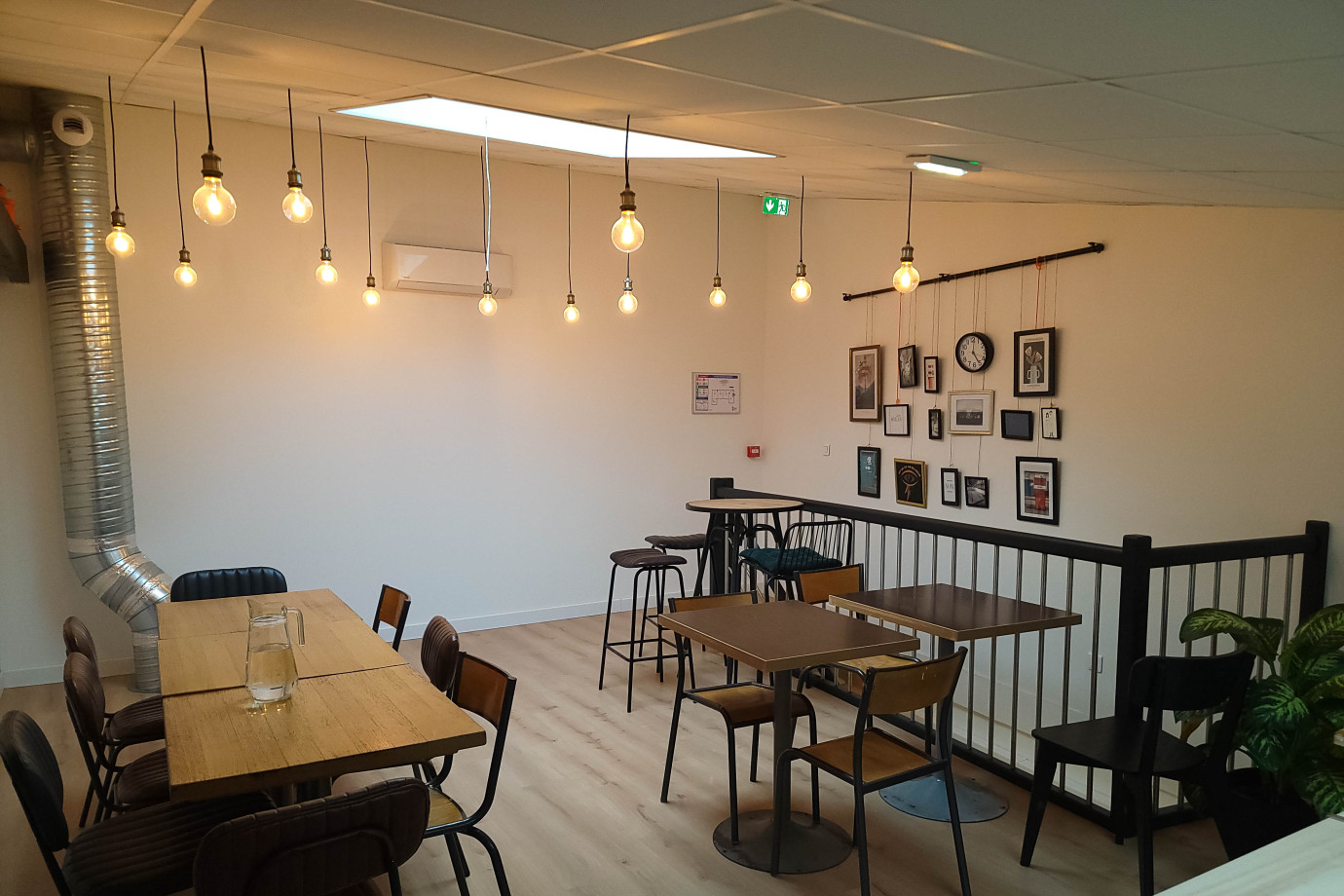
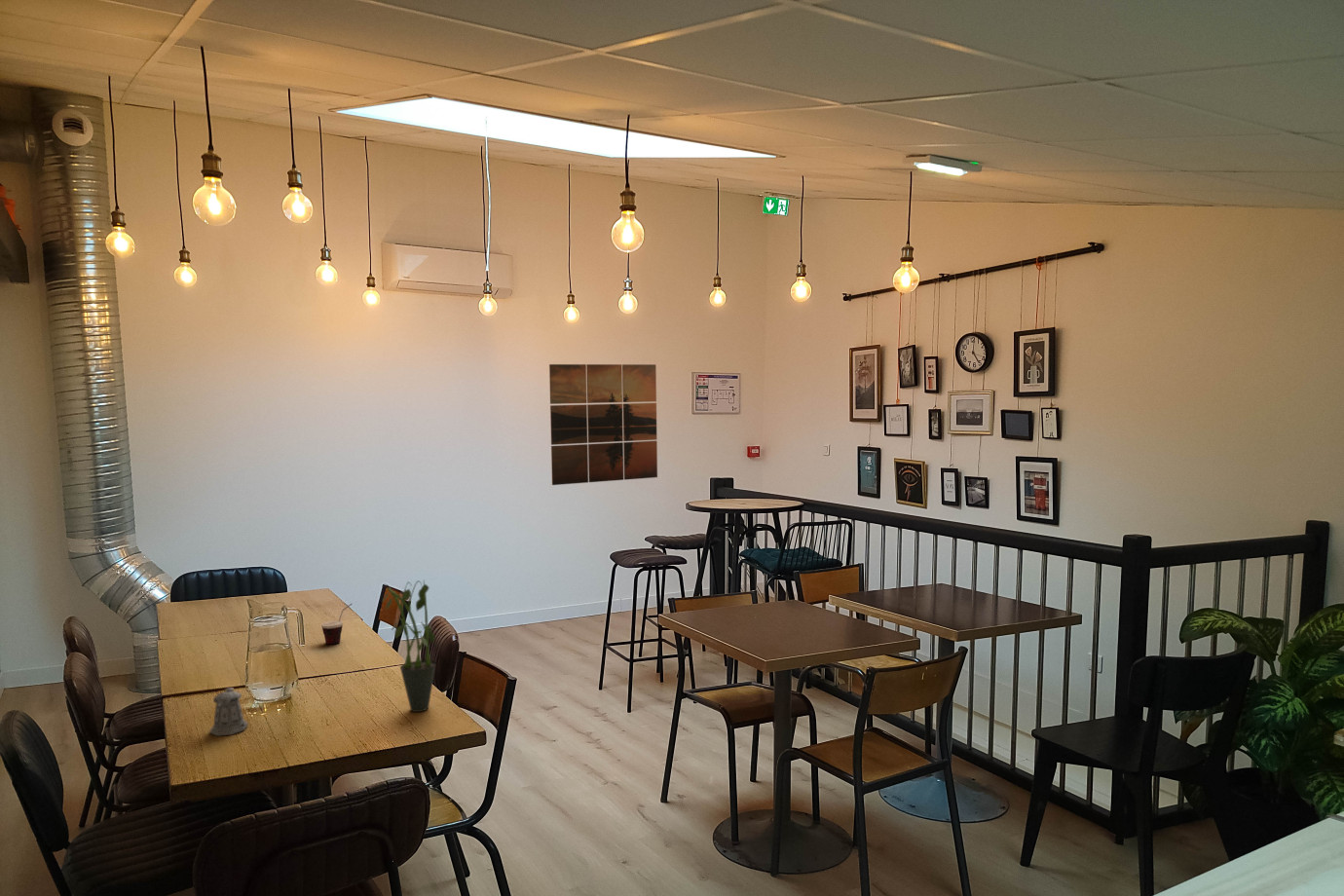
+ wall art [548,363,658,486]
+ potted plant [381,579,436,713]
+ pepper shaker [209,687,249,737]
+ cup [320,603,353,645]
